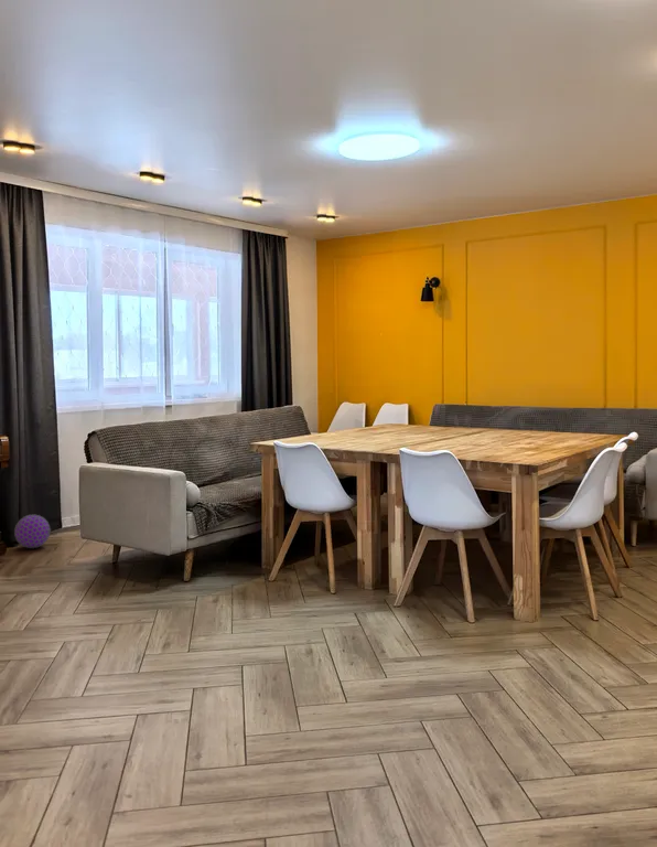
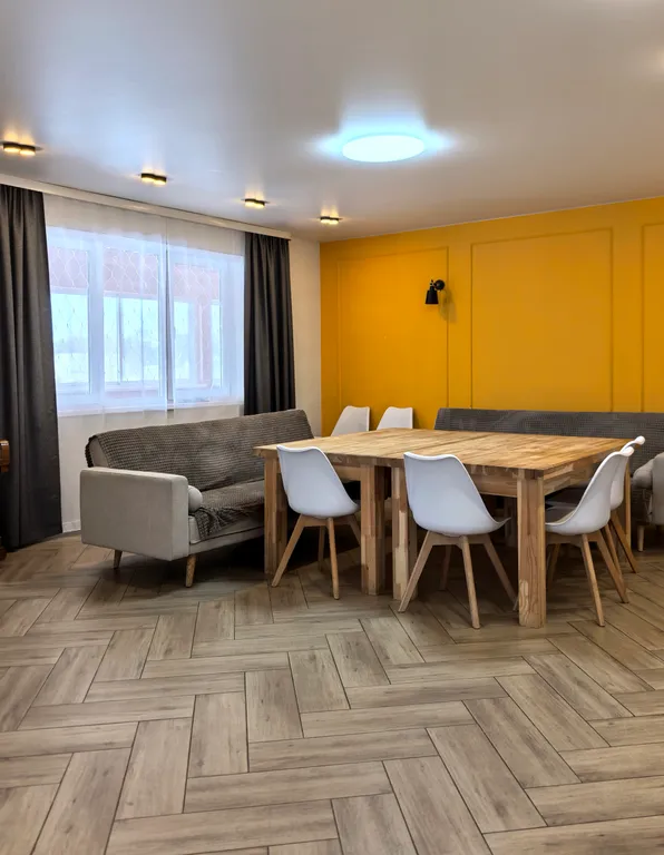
- ball [13,514,52,549]
